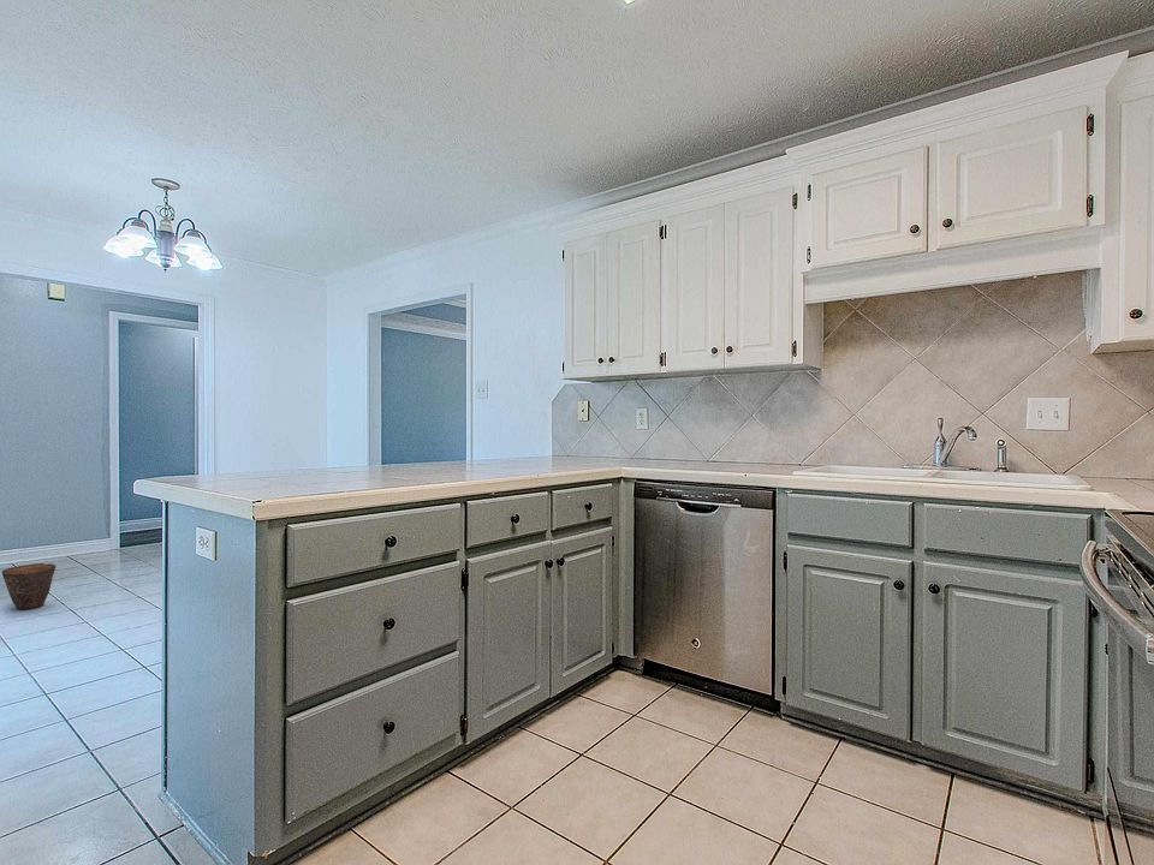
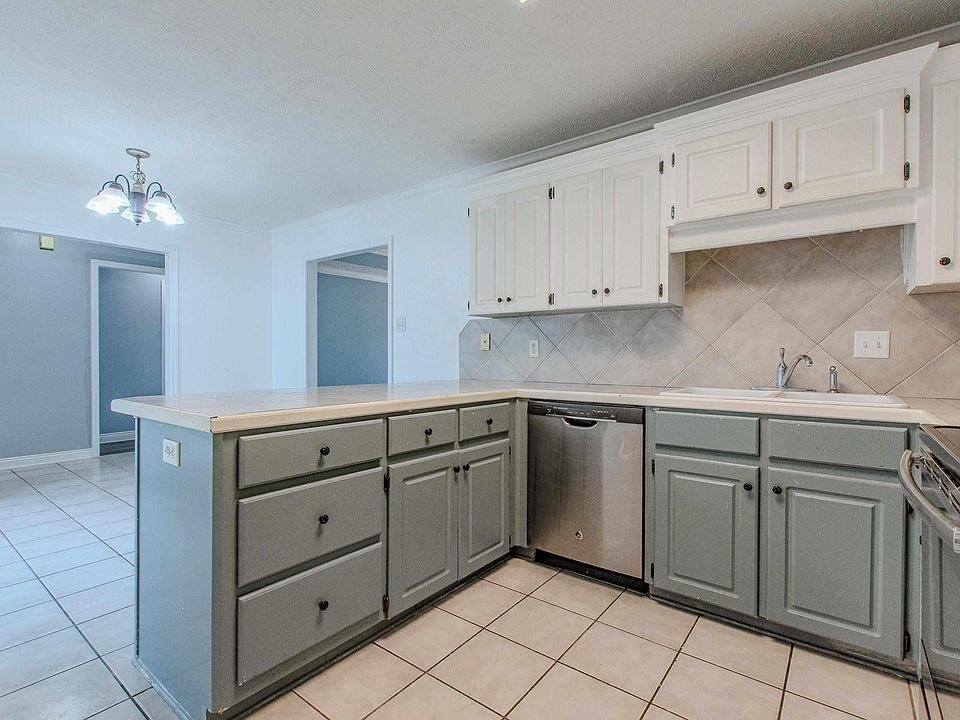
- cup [0,562,58,610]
